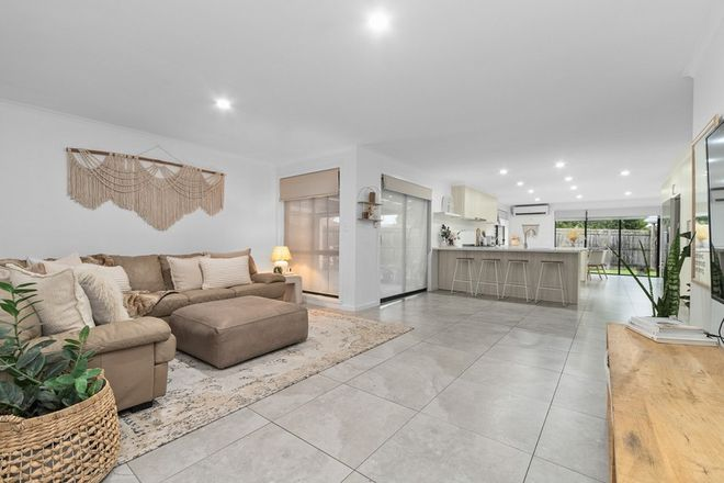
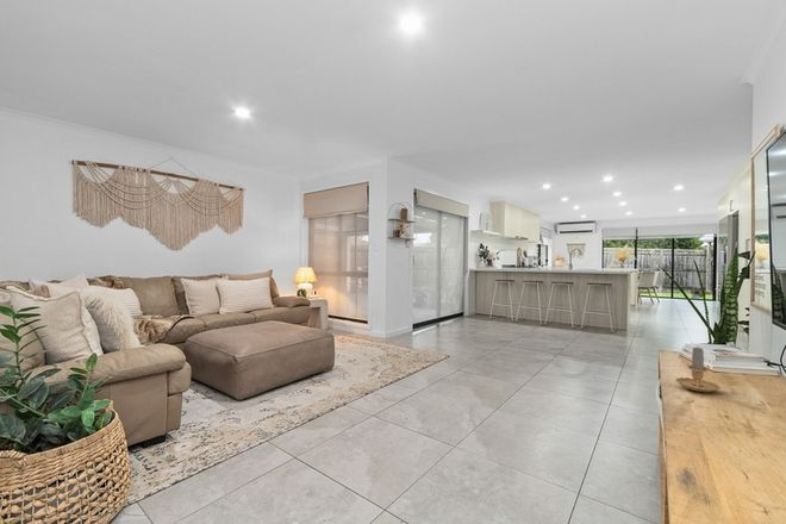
+ candle [675,347,722,393]
